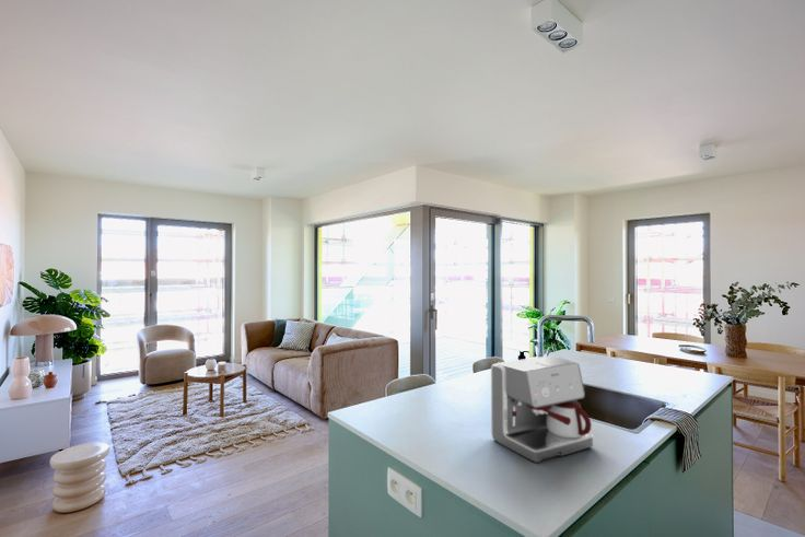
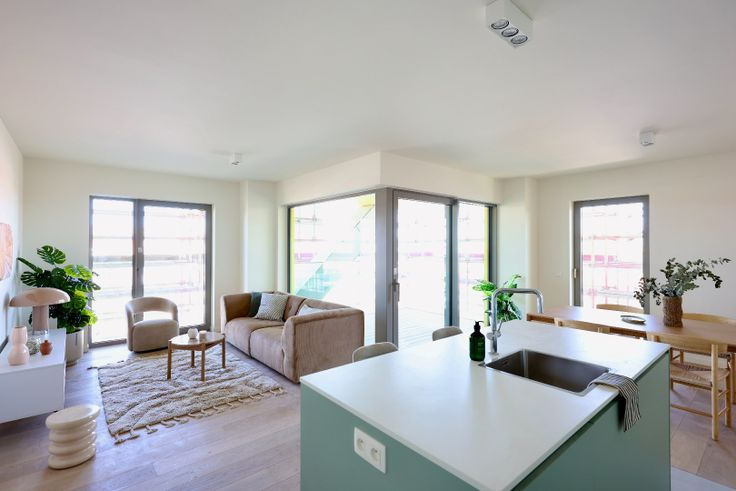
- coffee maker [490,354,594,464]
